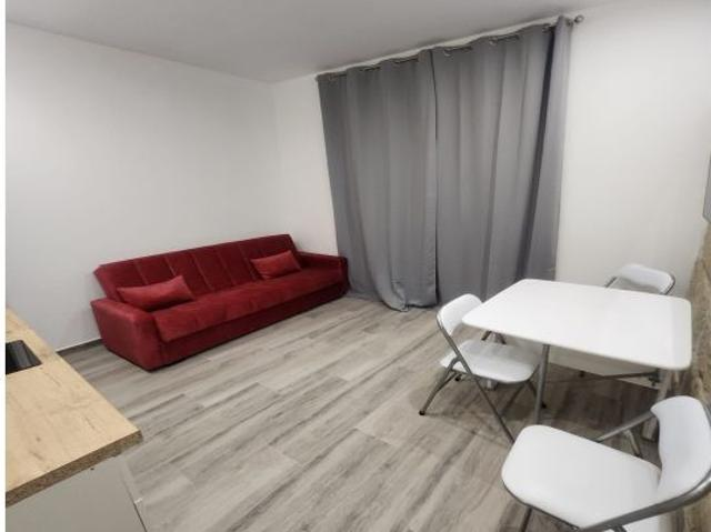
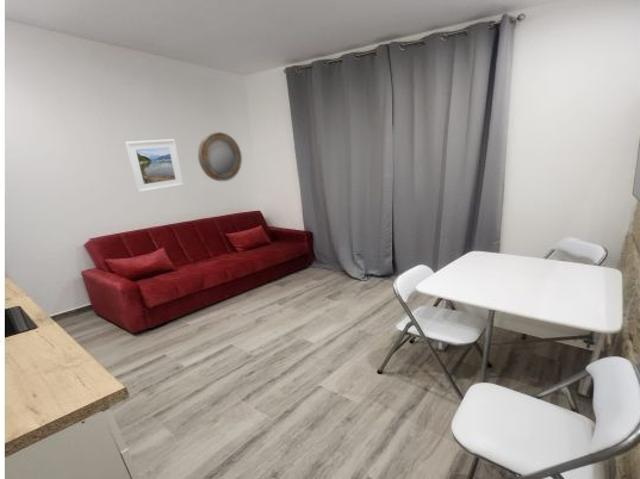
+ home mirror [197,131,243,182]
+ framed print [124,138,185,194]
